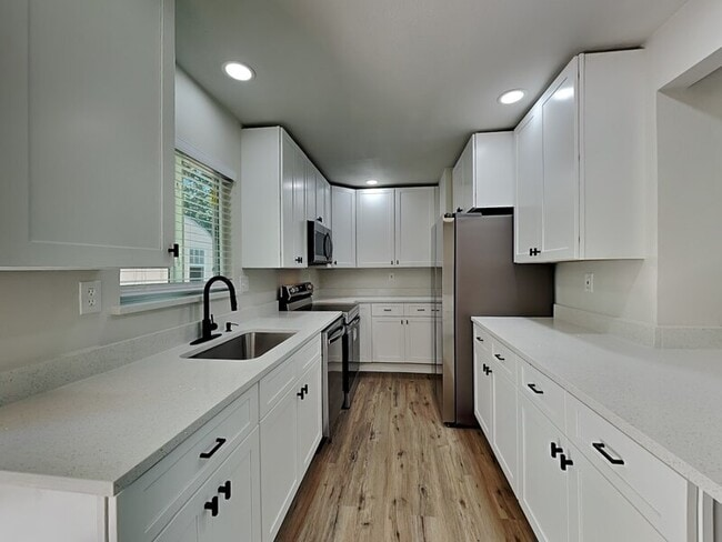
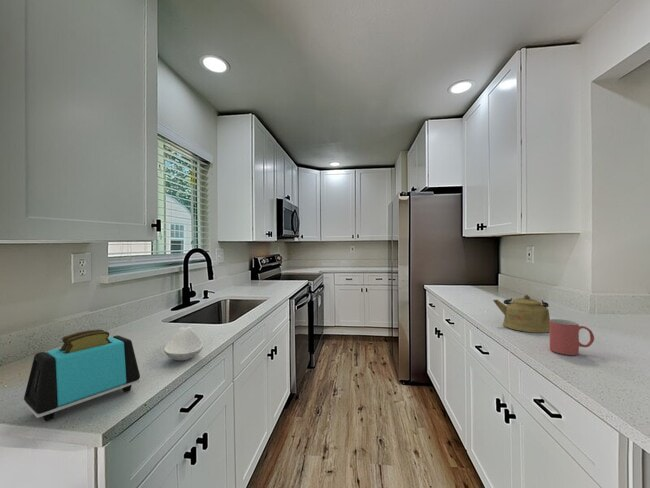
+ kettle [492,294,551,334]
+ mug [549,318,595,356]
+ spoon rest [163,326,204,362]
+ toaster [23,328,141,422]
